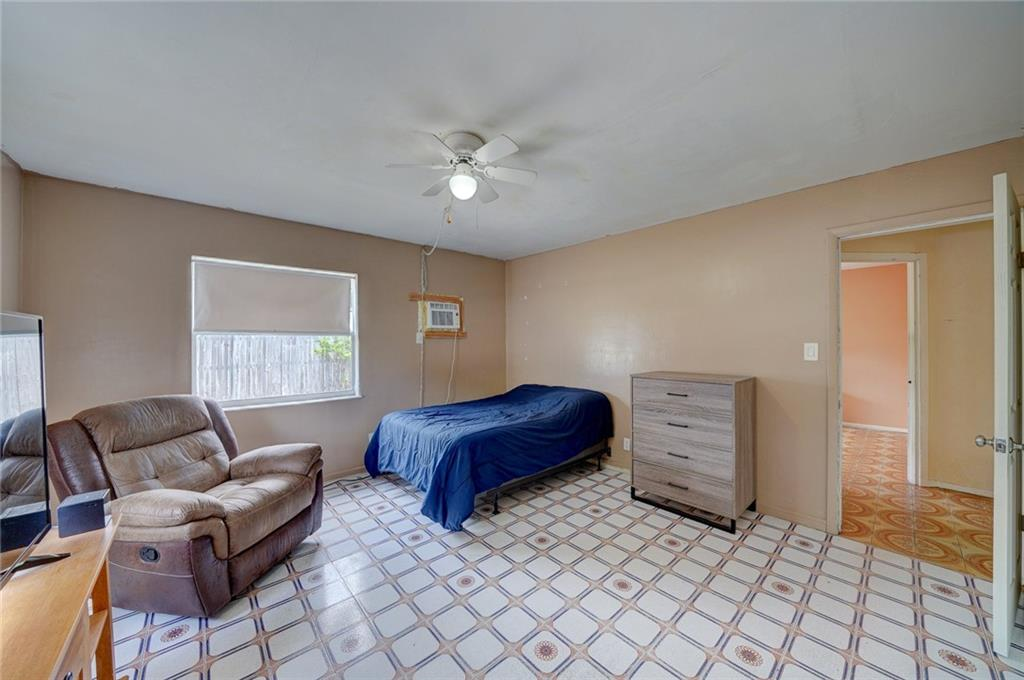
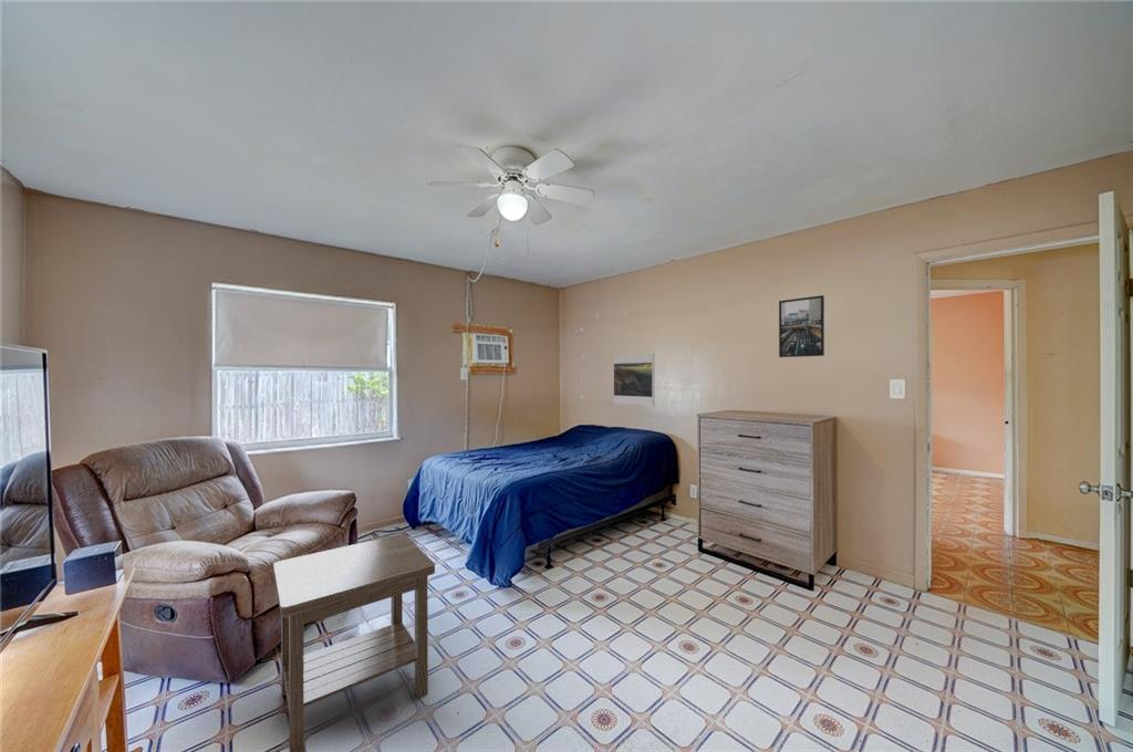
+ side table [272,533,436,752]
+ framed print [778,294,825,358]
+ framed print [613,353,655,407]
